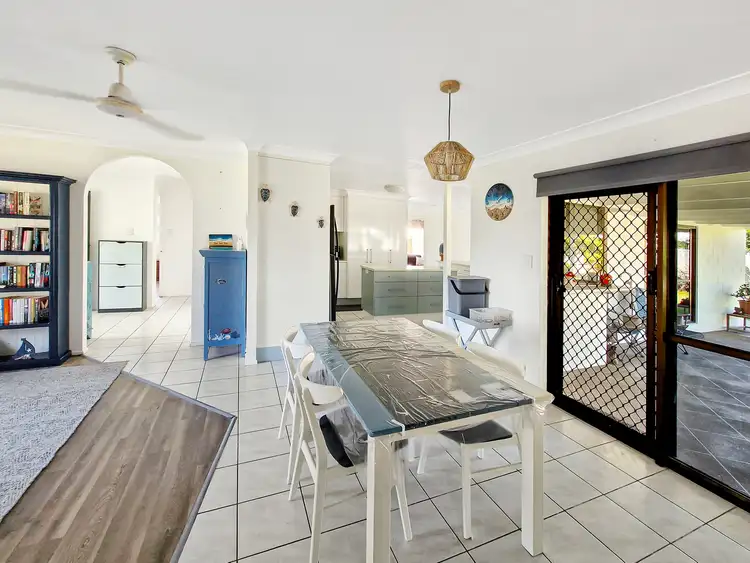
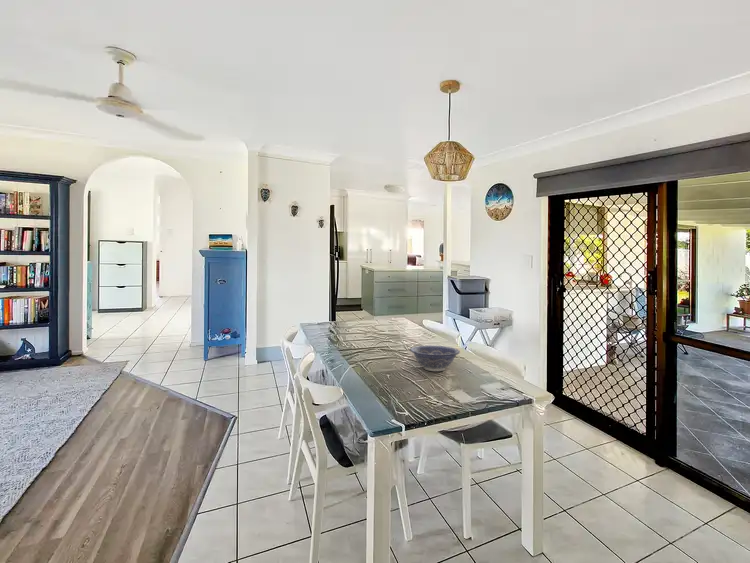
+ decorative bowl [409,344,461,372]
